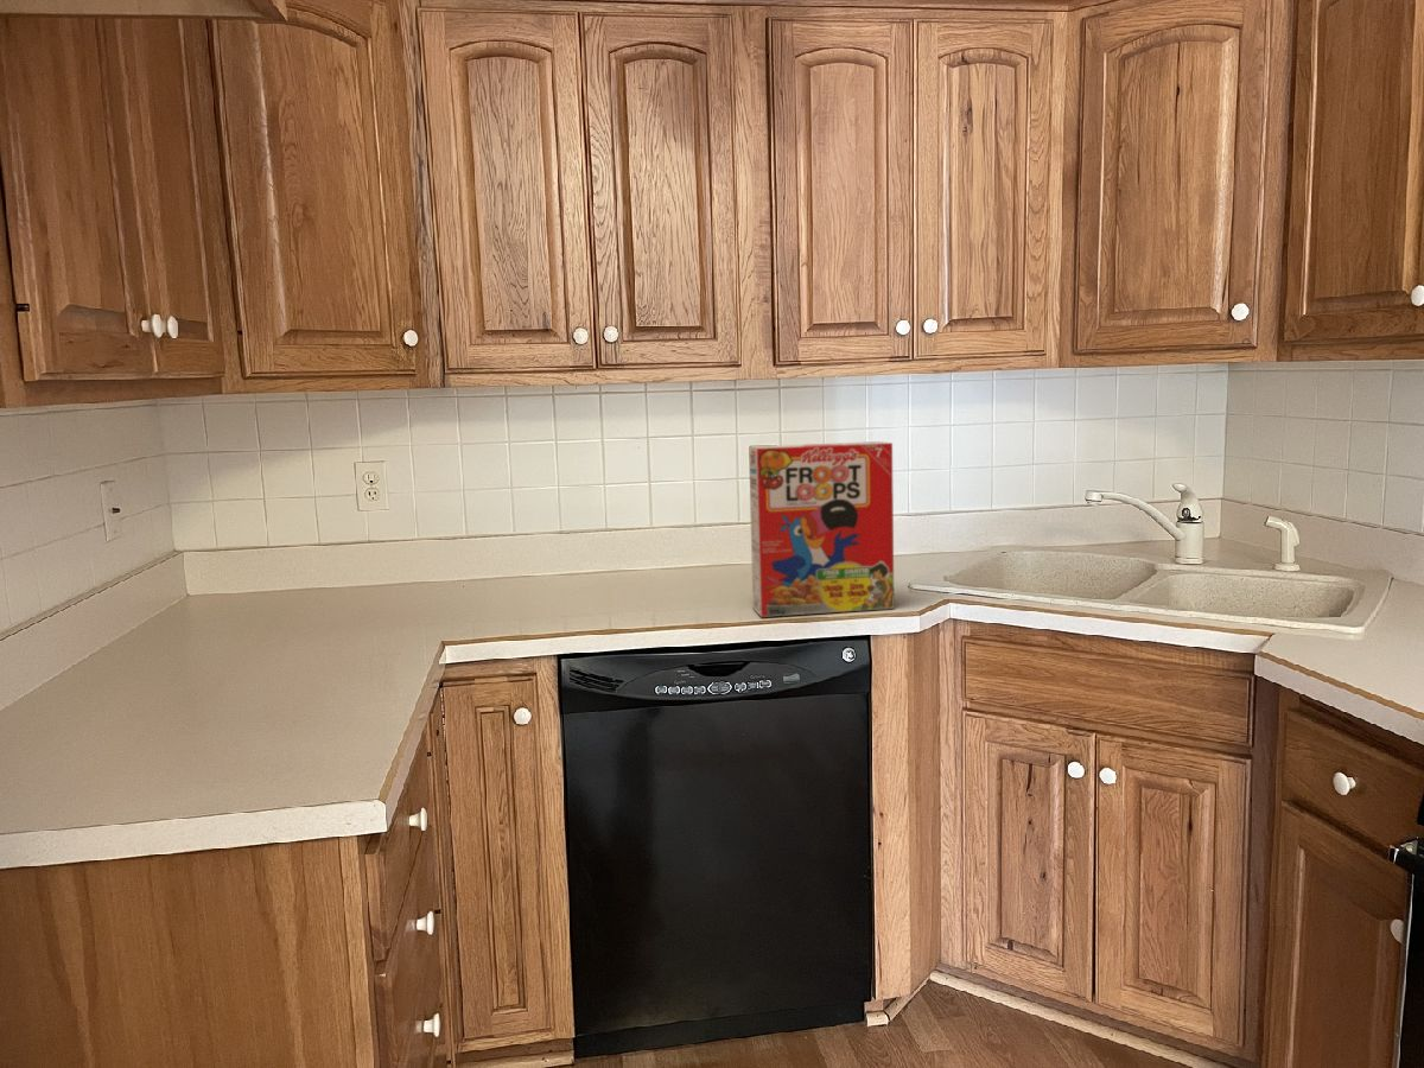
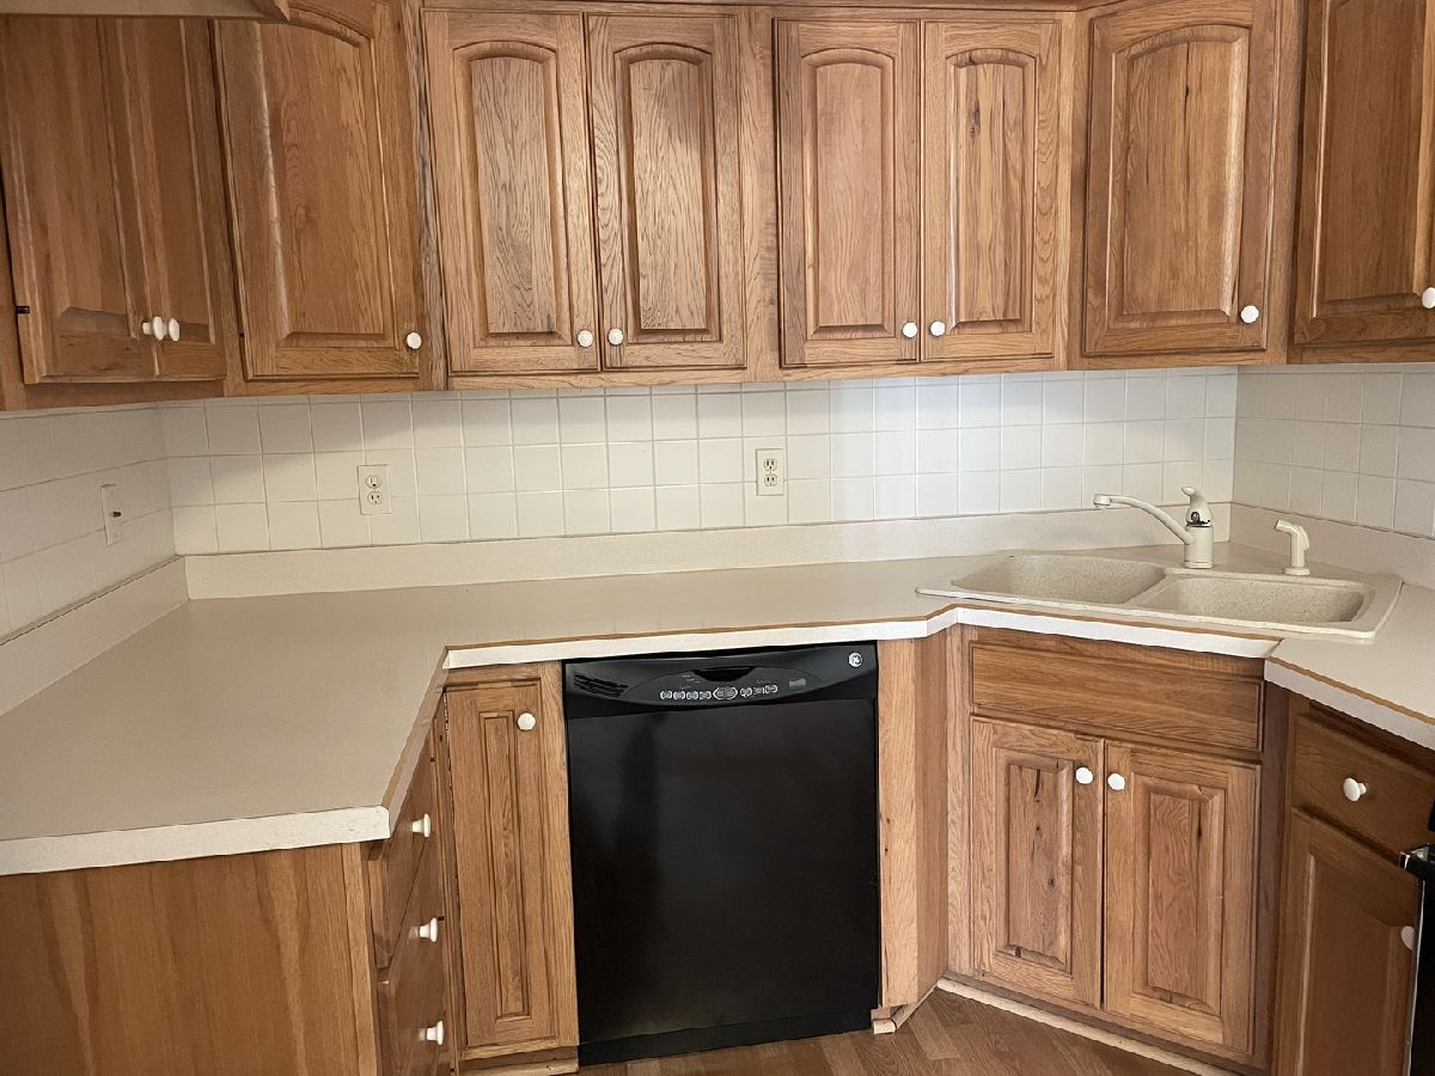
- cereal box [748,440,896,618]
